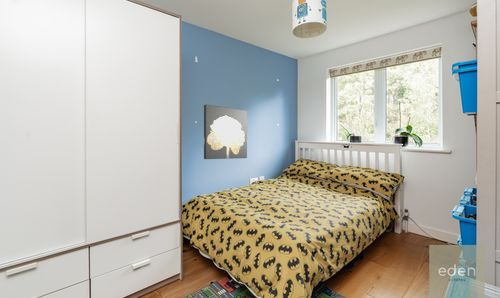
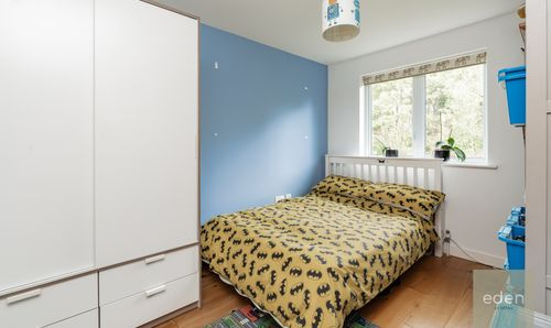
- wall art [203,104,248,160]
